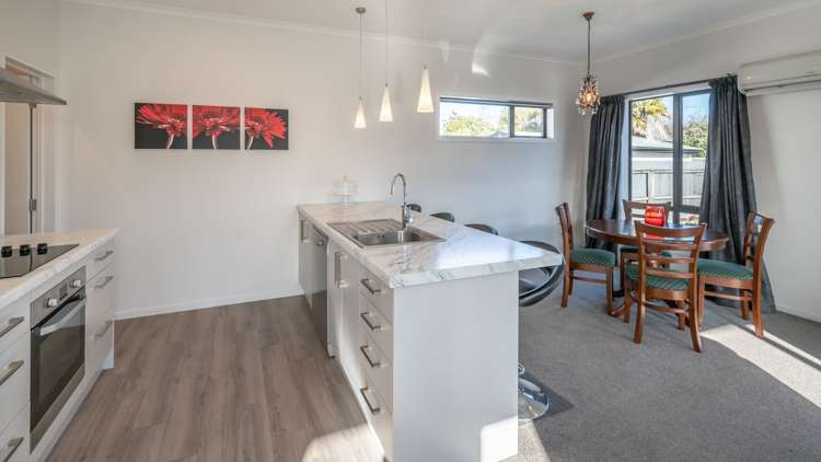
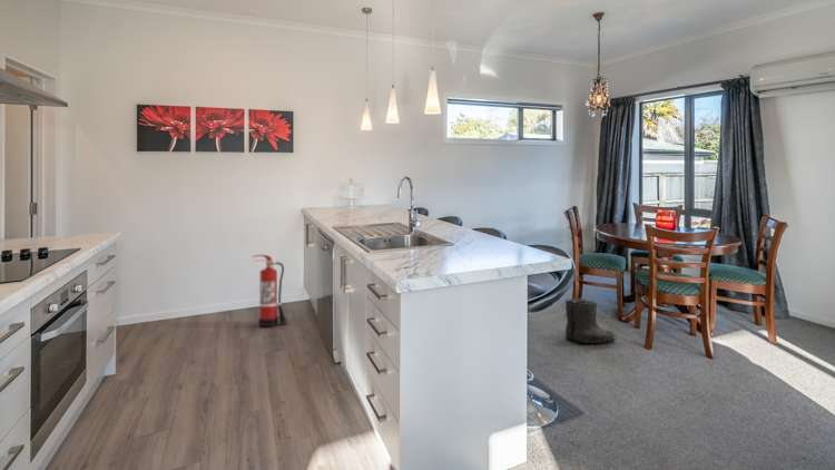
+ fire extinguisher [250,254,289,327]
+ boots [564,297,618,344]
